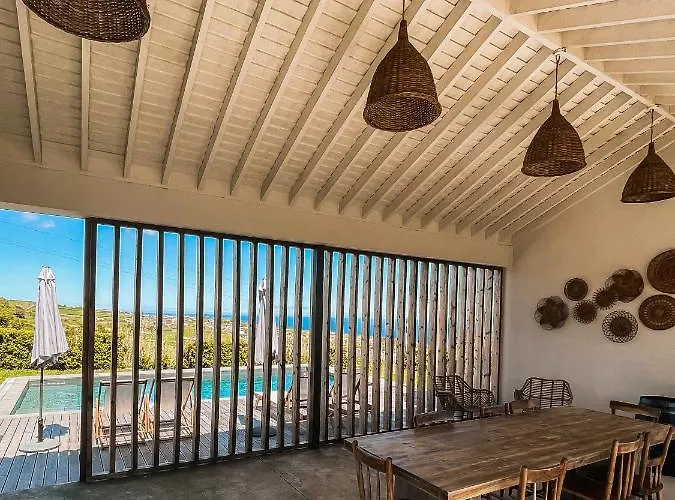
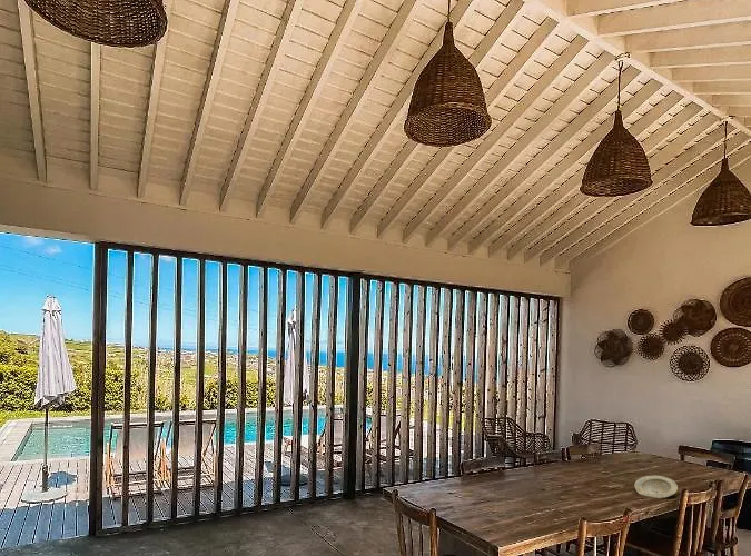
+ plate [633,475,679,499]
